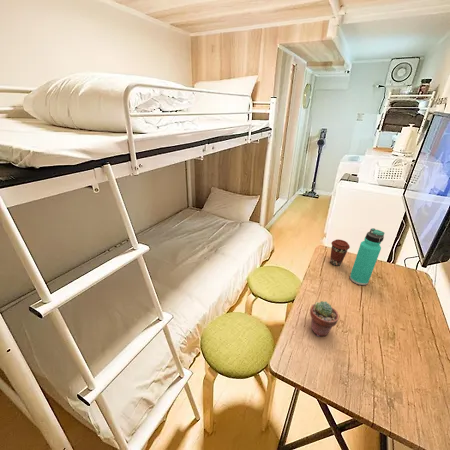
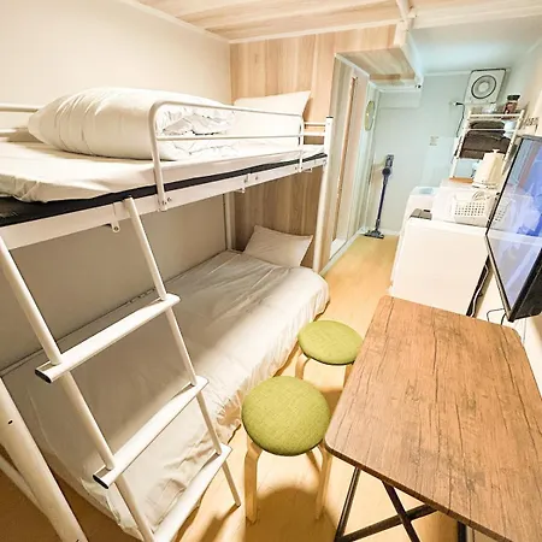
- coffee cup [329,239,351,267]
- potted succulent [309,300,340,337]
- thermos bottle [349,227,386,286]
